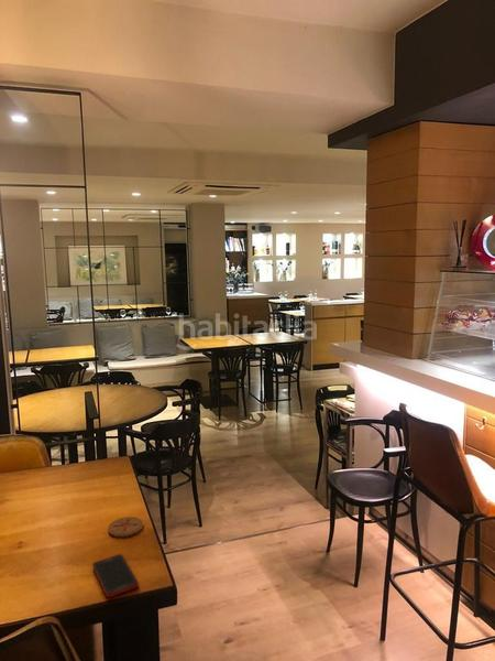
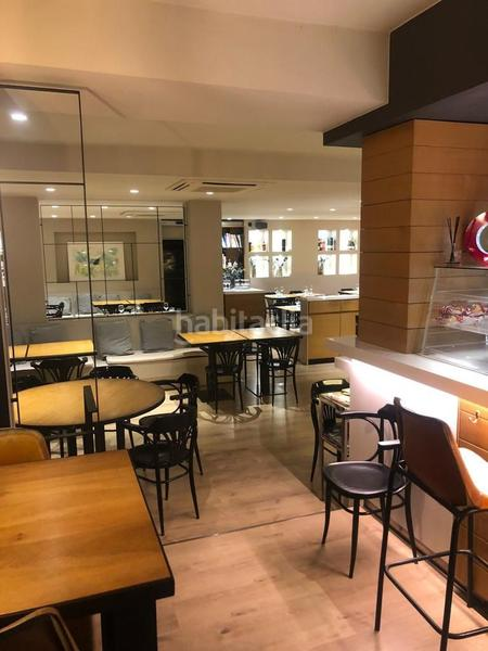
- cell phone [91,553,140,598]
- coaster [107,516,144,538]
